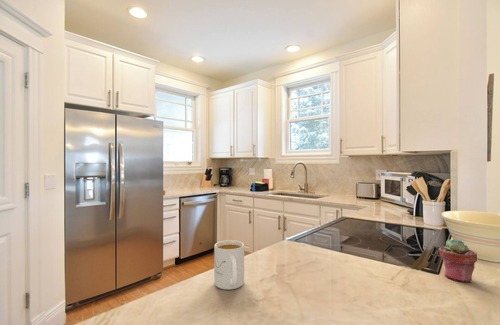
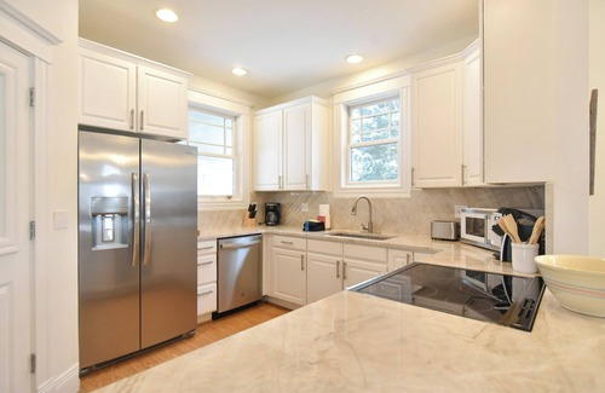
- mug [213,239,245,291]
- potted succulent [438,238,478,283]
